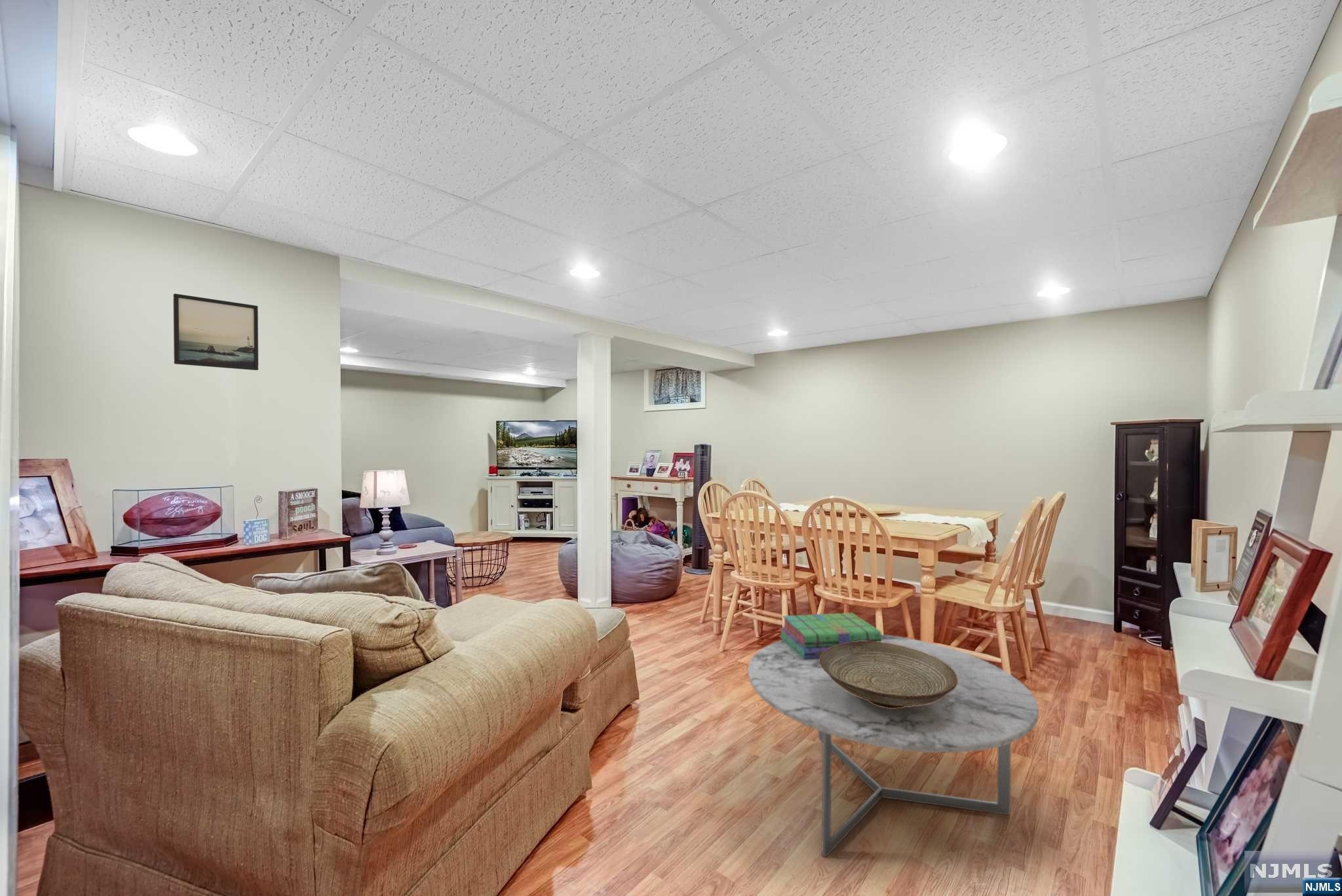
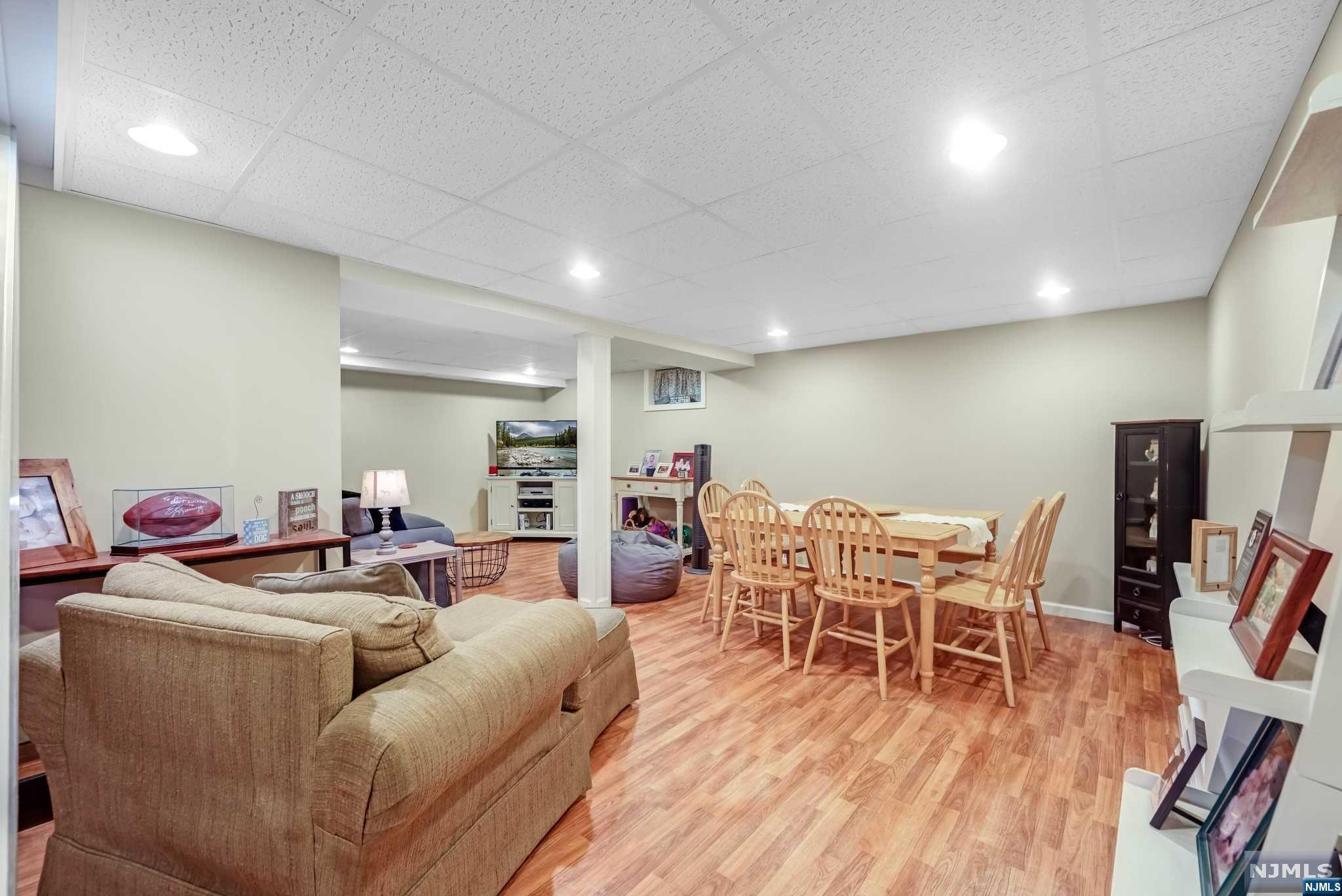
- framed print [172,293,259,371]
- stack of books [778,612,882,659]
- decorative bowl [819,641,958,708]
- coffee table [748,634,1039,858]
